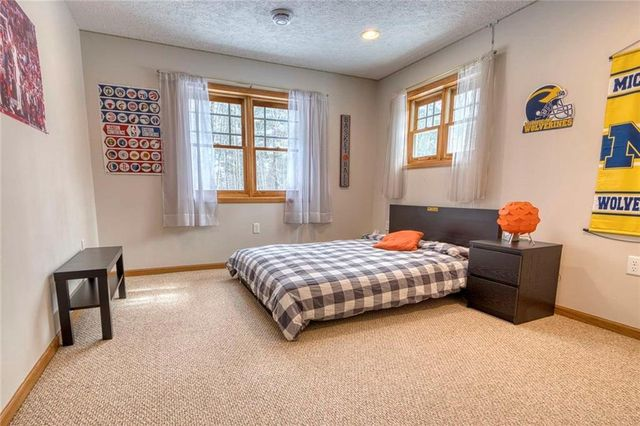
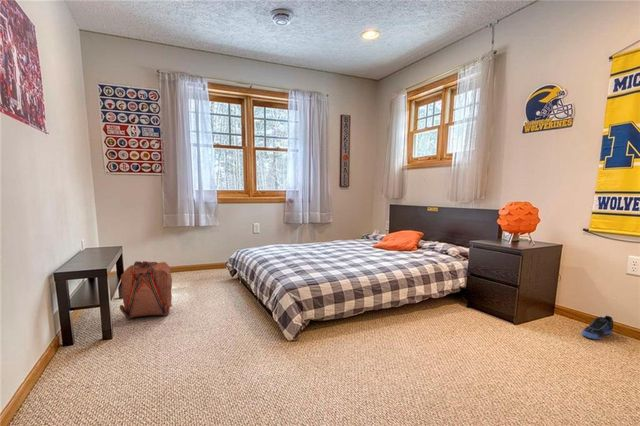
+ sneaker [581,314,614,340]
+ backpack [119,260,173,320]
